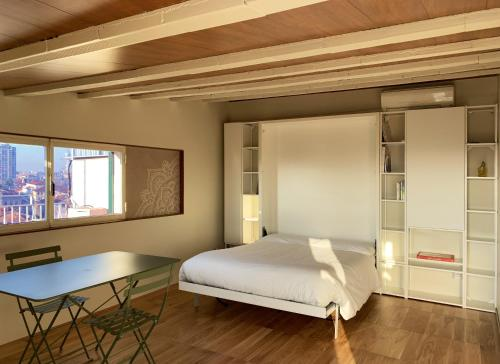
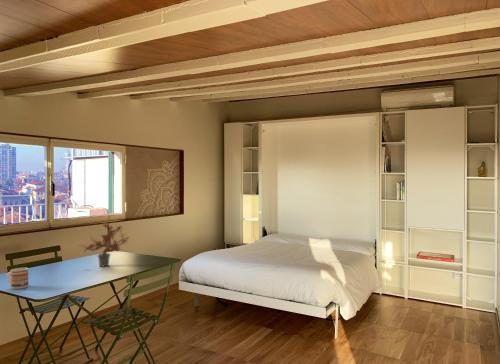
+ potted plant [78,214,131,267]
+ mug [6,267,30,290]
